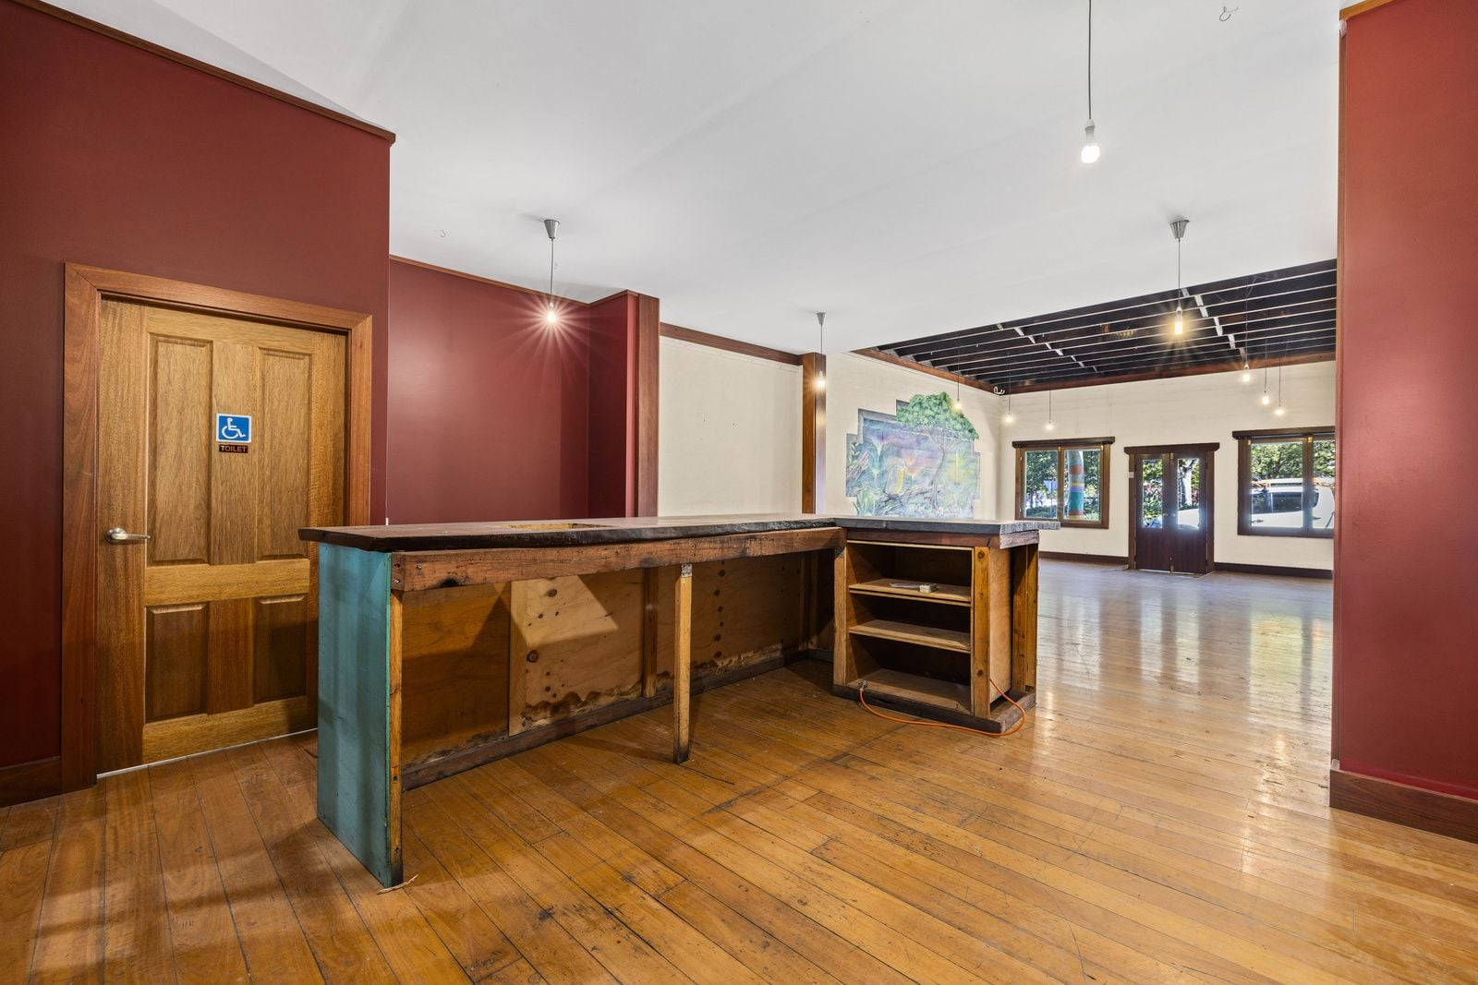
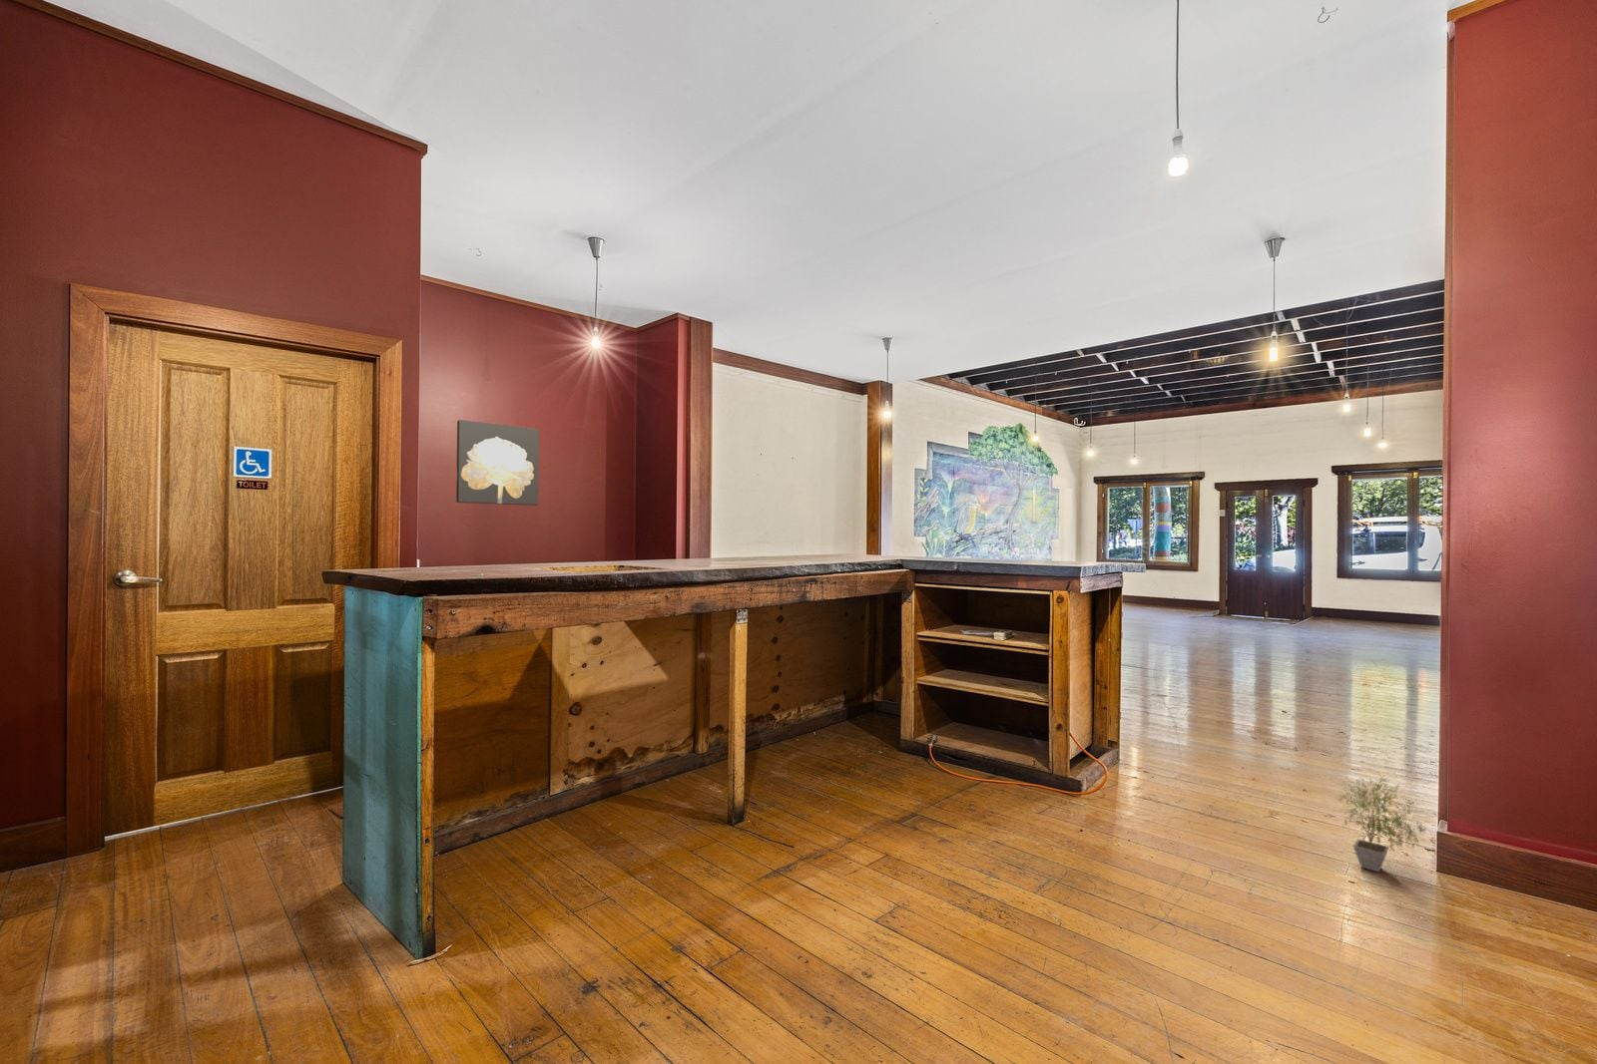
+ wall art [455,419,539,507]
+ potted plant [1334,773,1427,874]
